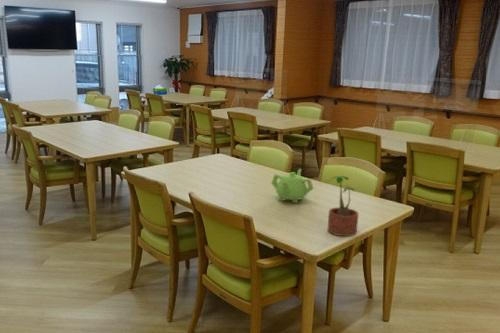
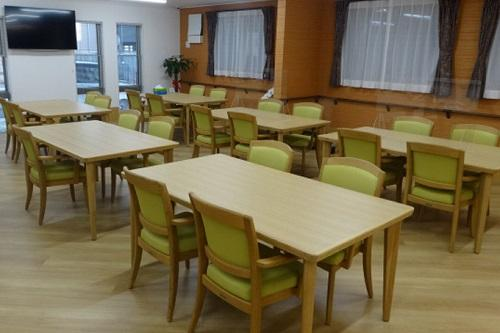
- potted plant [324,175,359,237]
- teapot [270,168,314,204]
